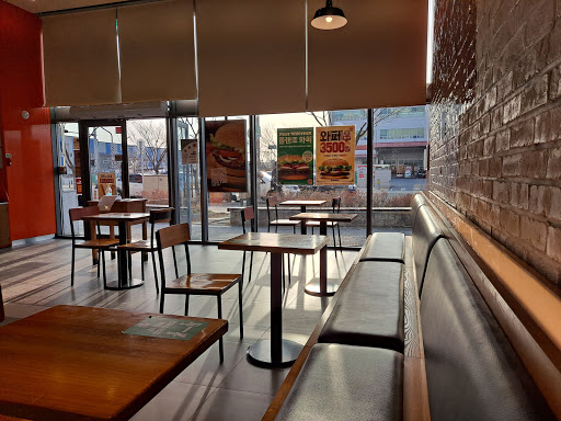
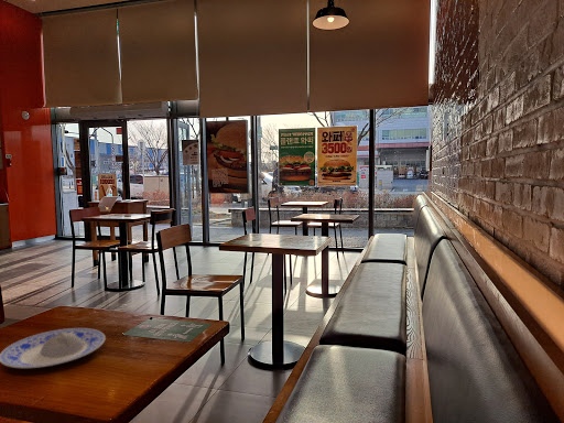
+ plate [0,327,107,369]
